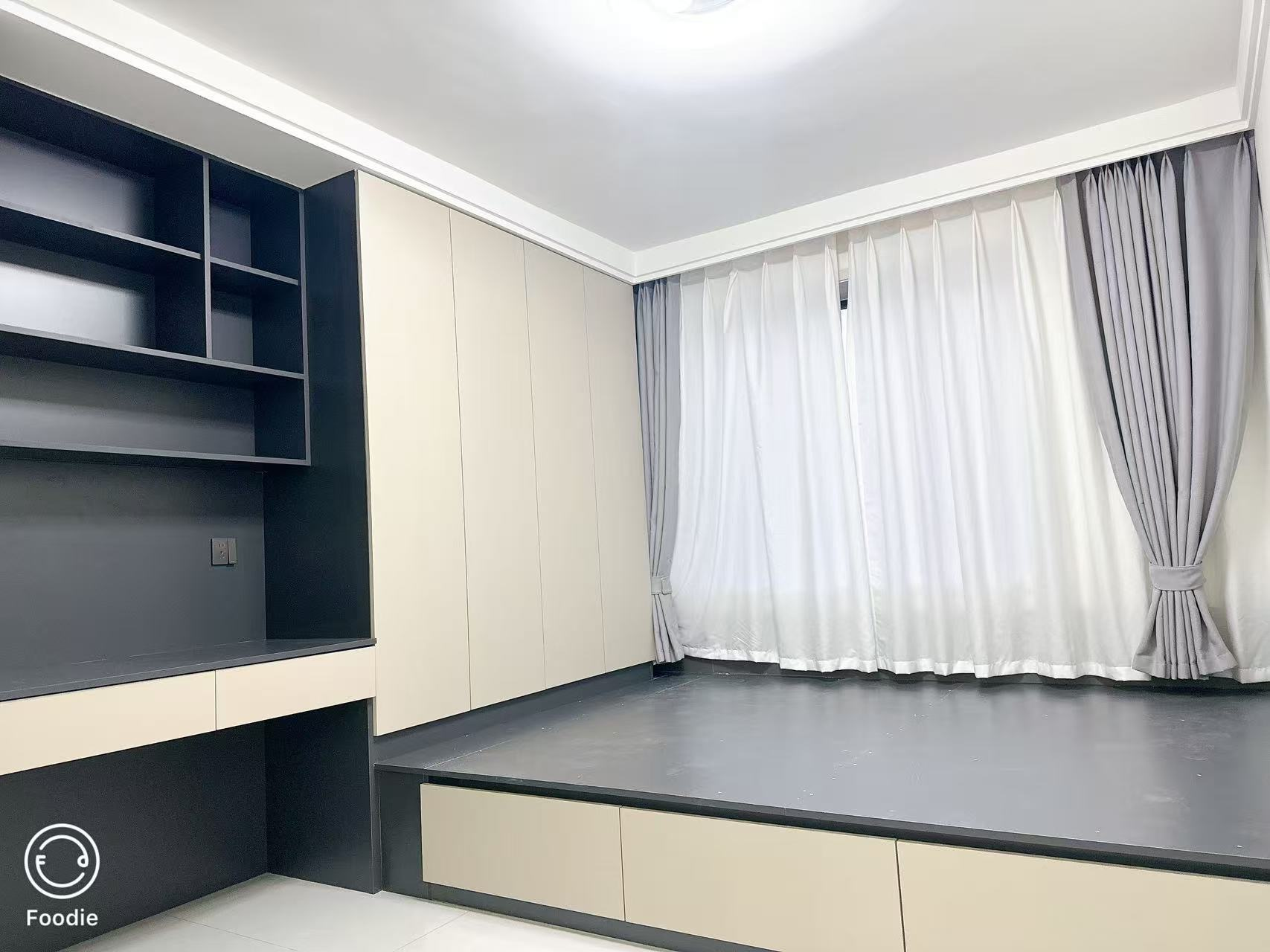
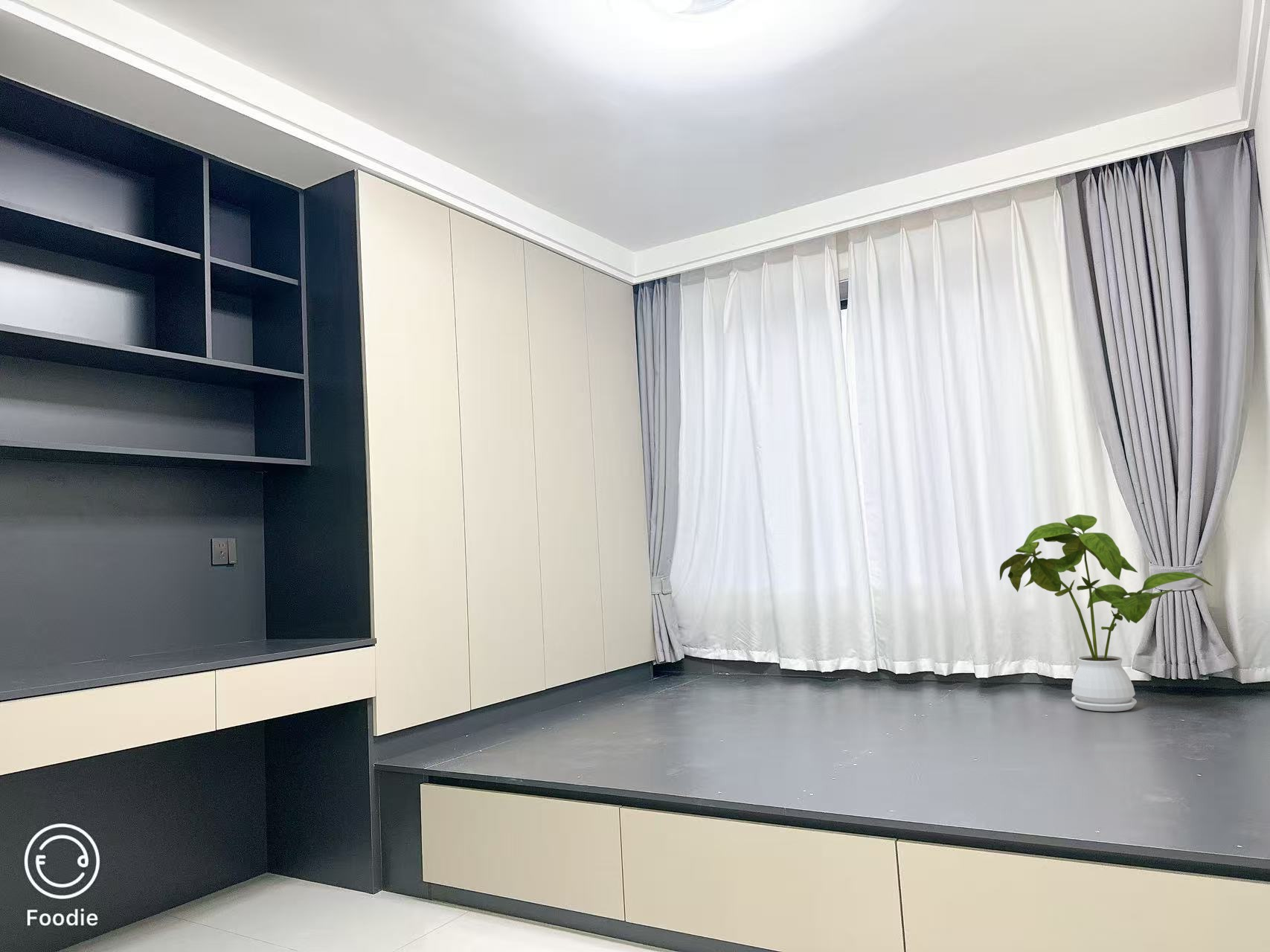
+ house plant [999,514,1213,713]
